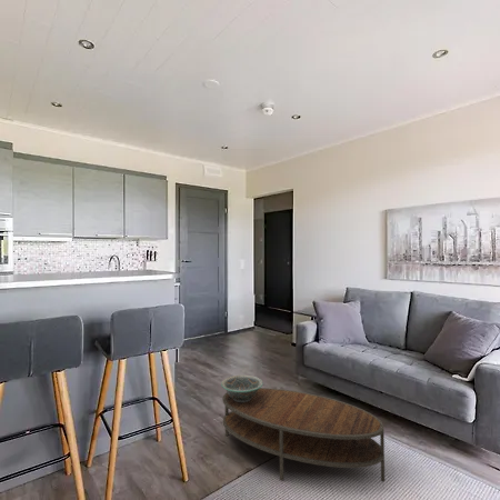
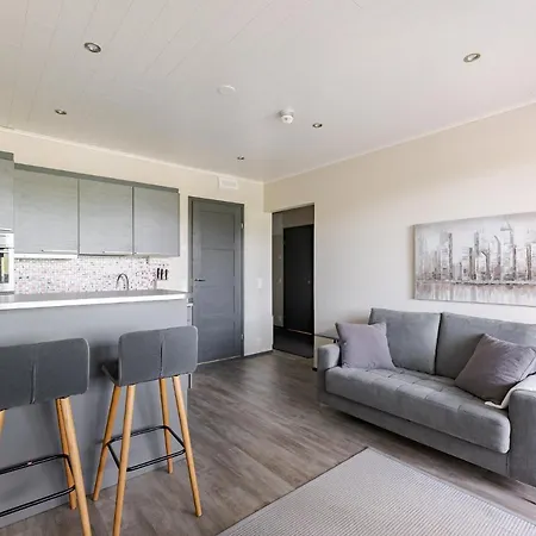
- coffee table [222,387,386,483]
- decorative bowl [220,374,264,402]
